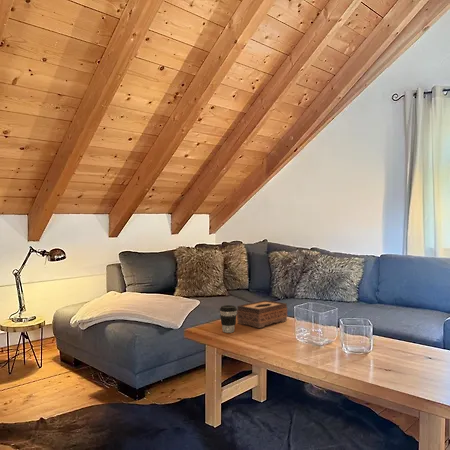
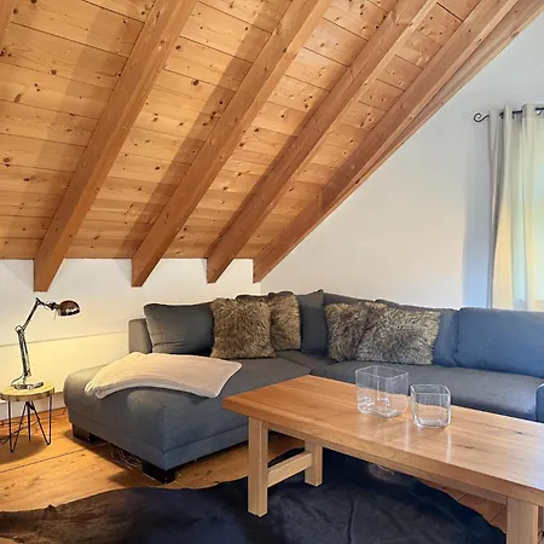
- coffee cup [219,304,238,334]
- tissue box [236,299,288,329]
